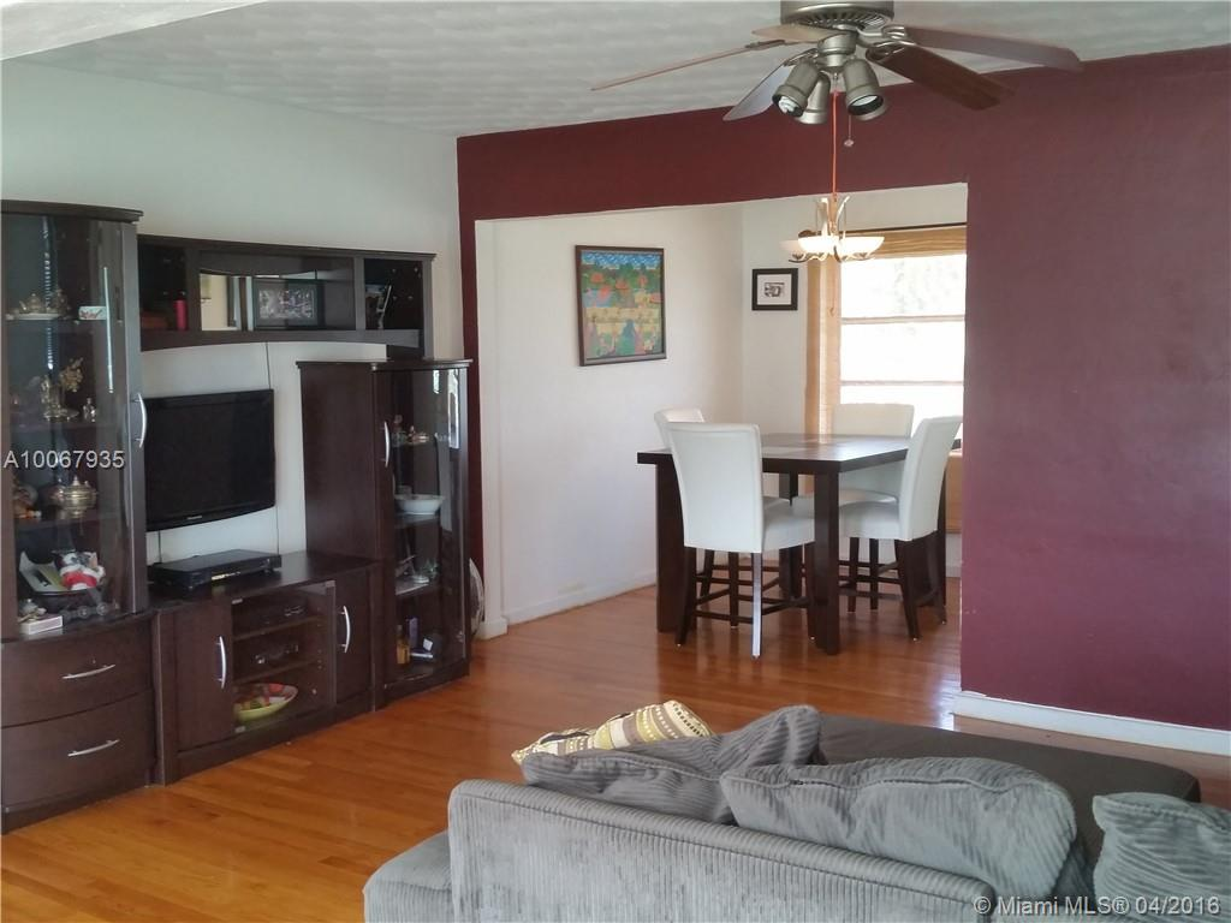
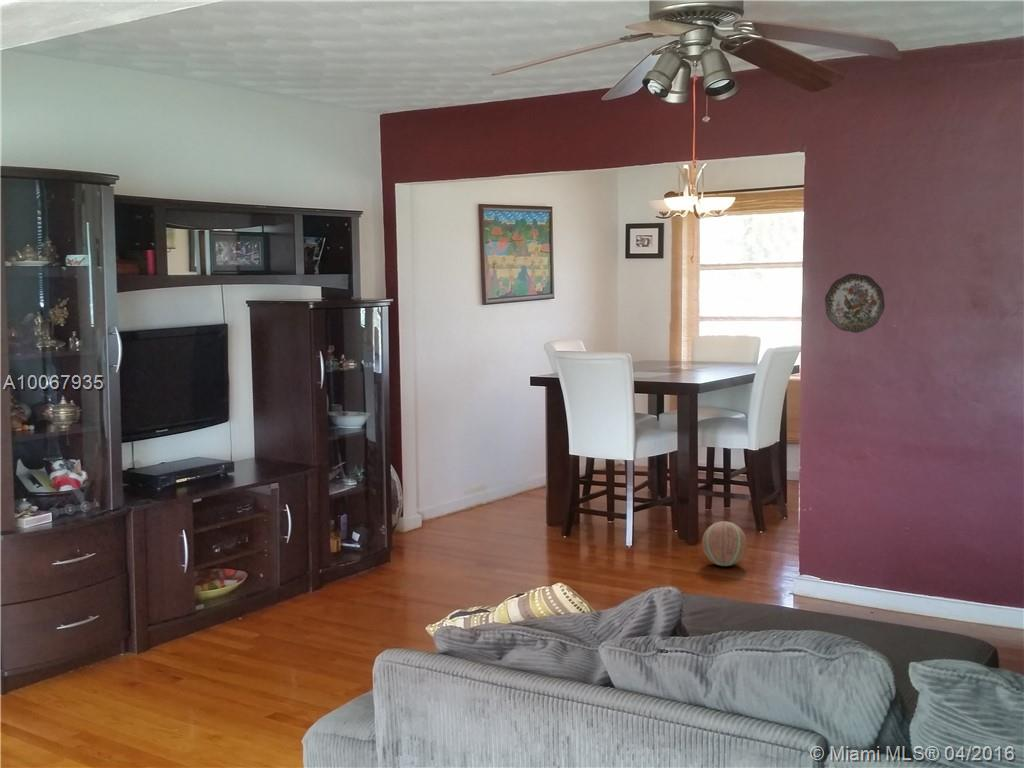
+ decorative plate [824,273,886,334]
+ ball [701,520,748,567]
